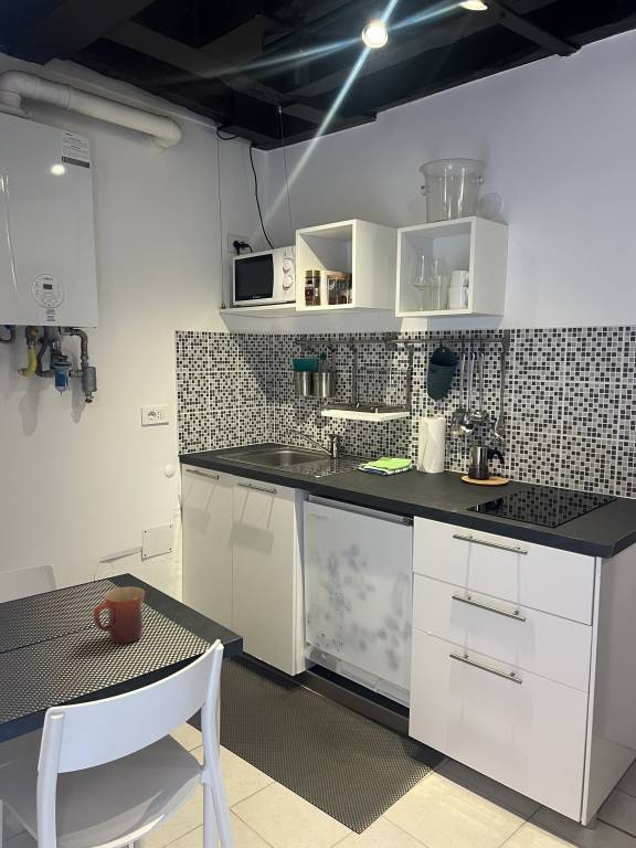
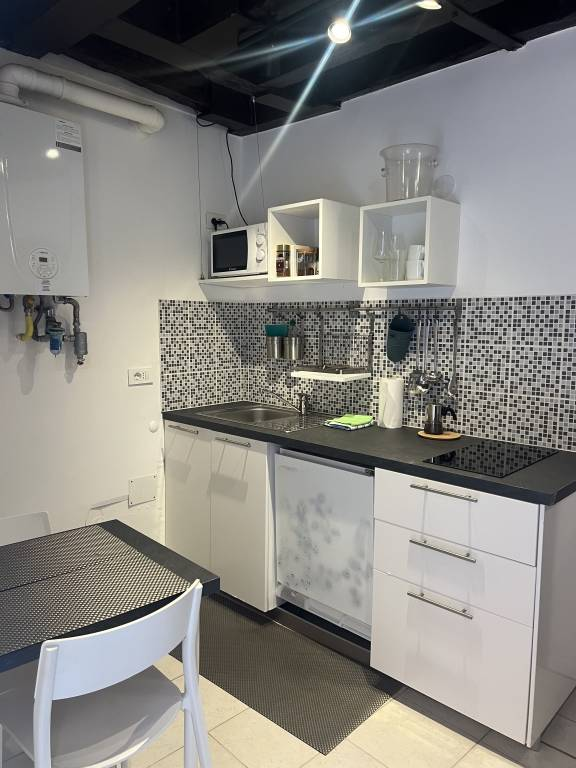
- mug [93,585,146,645]
